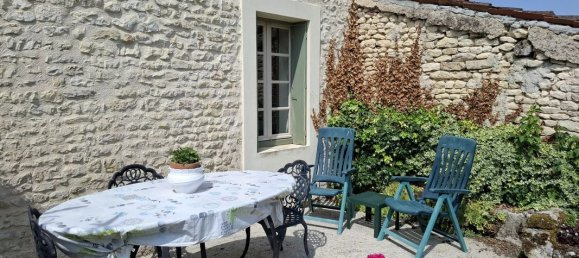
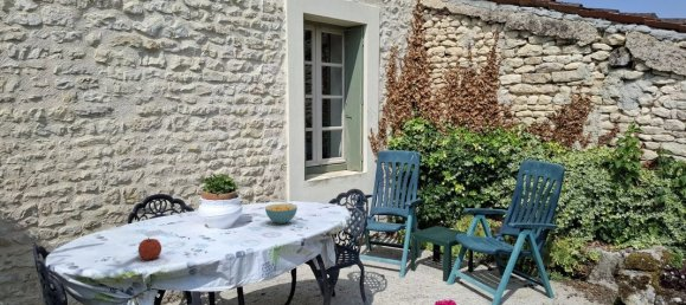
+ fruit [137,236,162,261]
+ cereal bowl [264,202,299,225]
